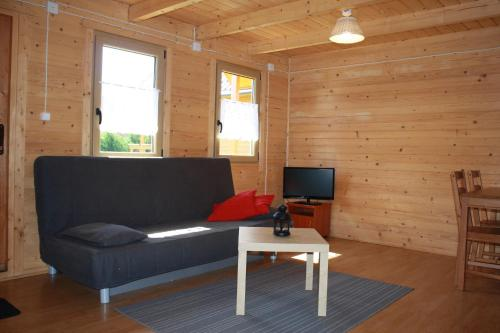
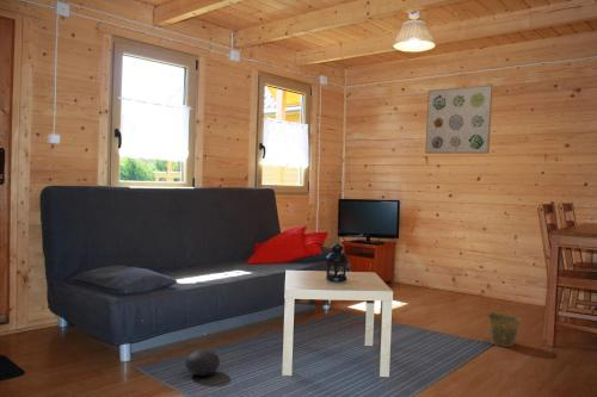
+ bucket [486,298,522,348]
+ wall art [424,83,494,155]
+ ball [184,348,221,377]
